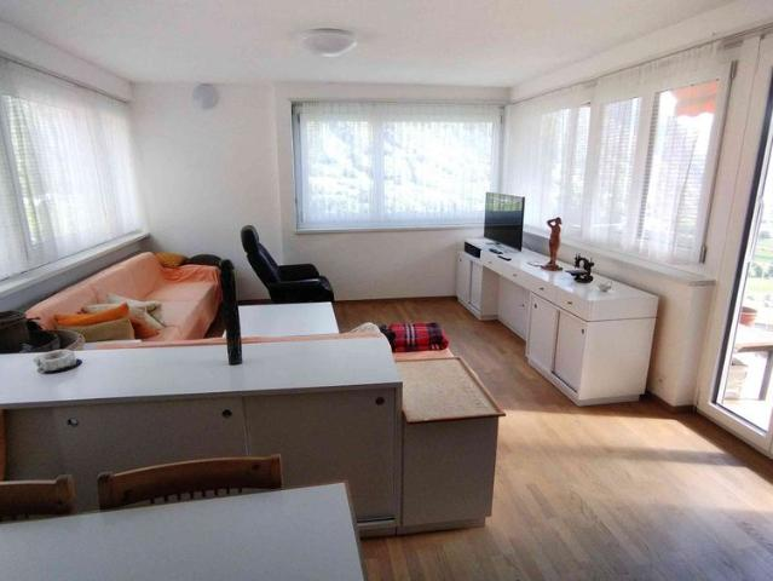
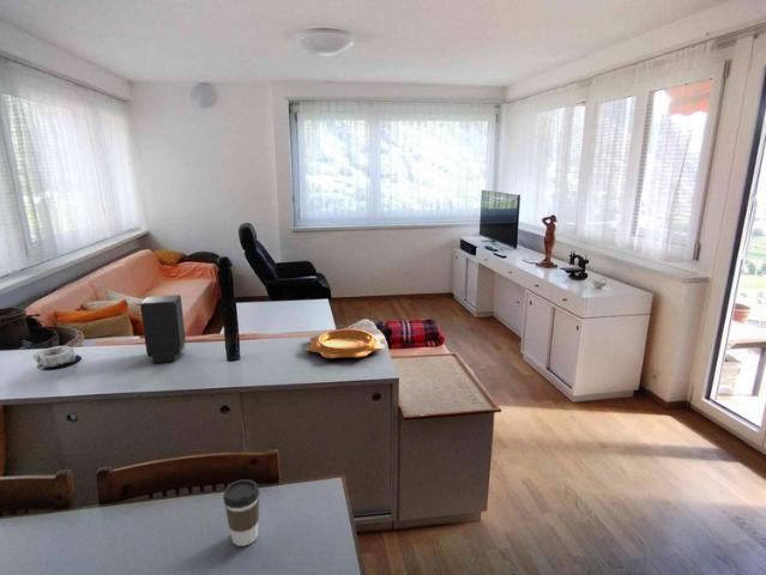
+ speaker [139,293,187,364]
+ decorative bowl [306,328,386,359]
+ coffee cup [222,478,260,547]
